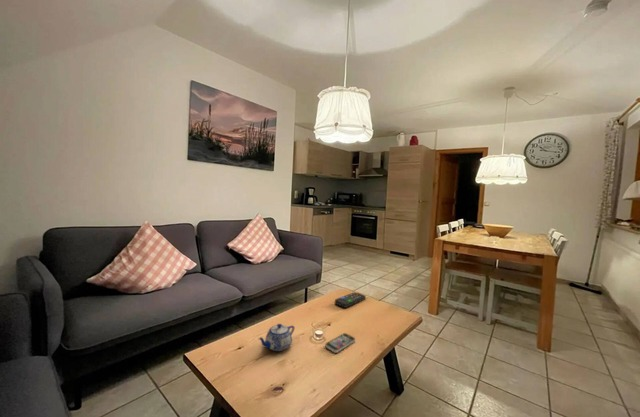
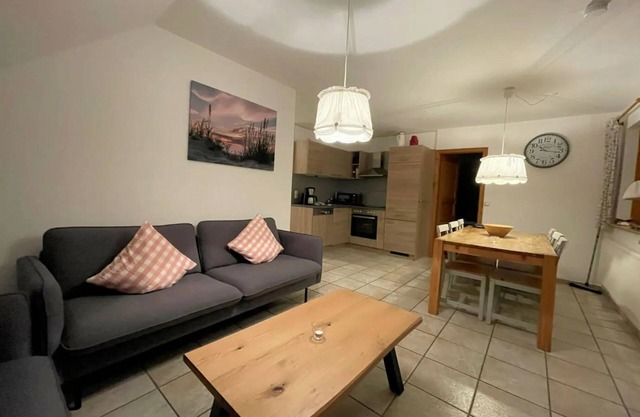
- remote control [334,291,367,309]
- smartphone [324,332,356,354]
- teapot [257,323,295,352]
